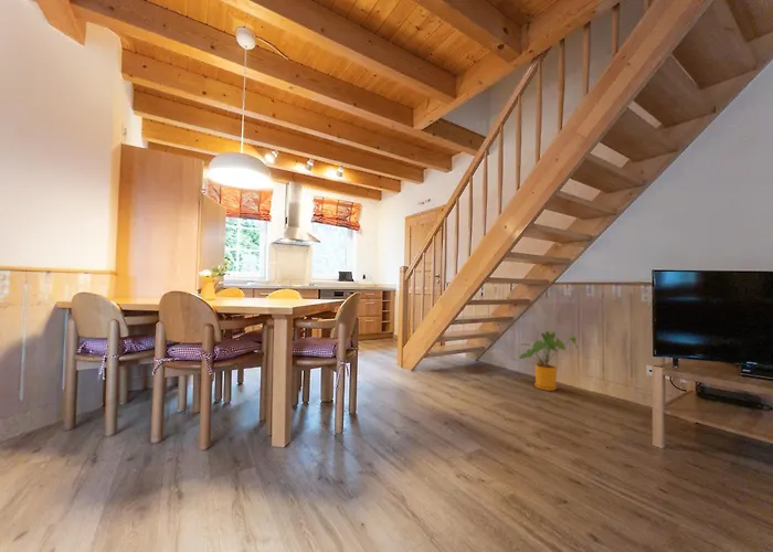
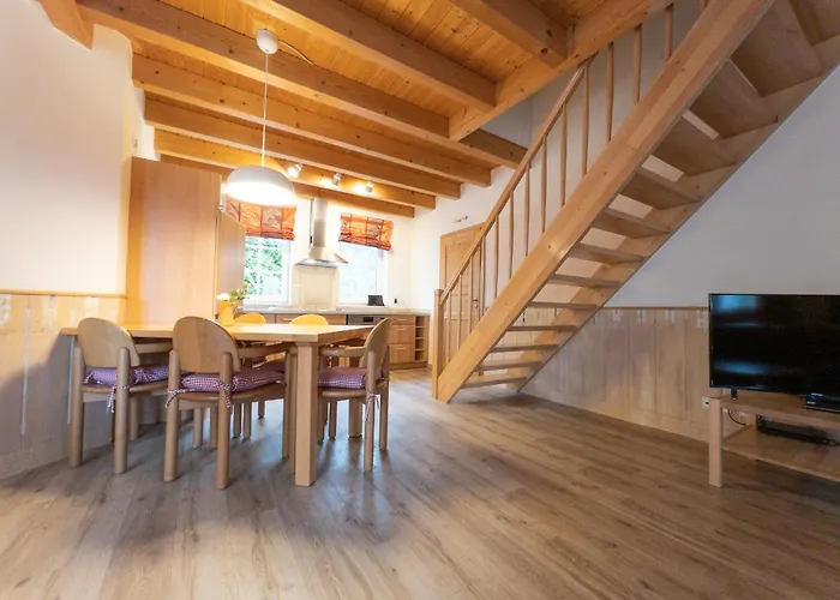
- house plant [517,330,579,392]
